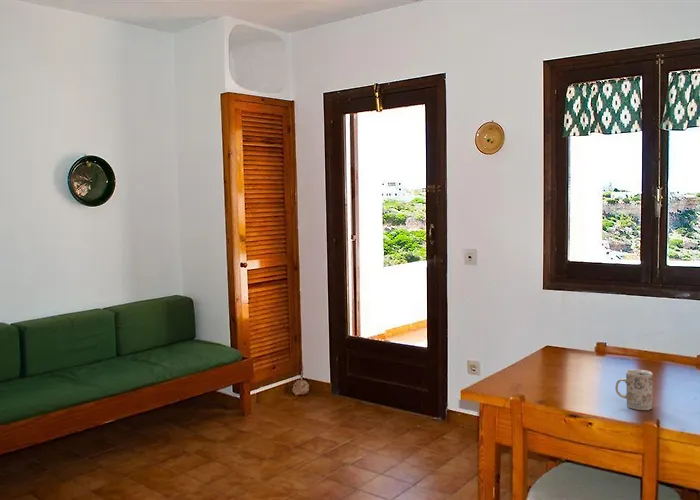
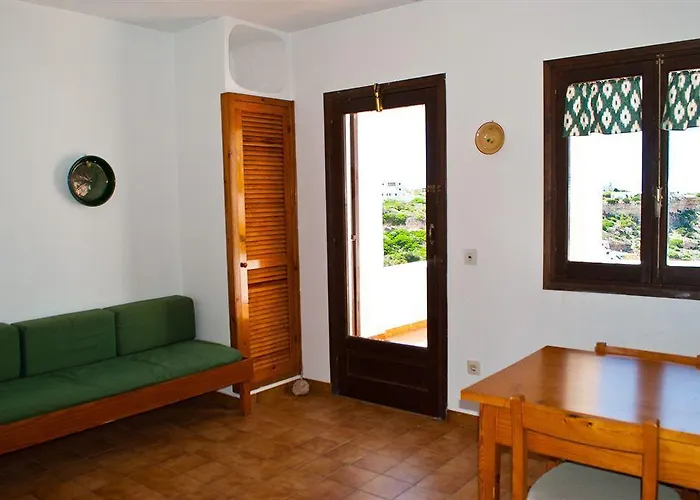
- mug [614,369,654,411]
